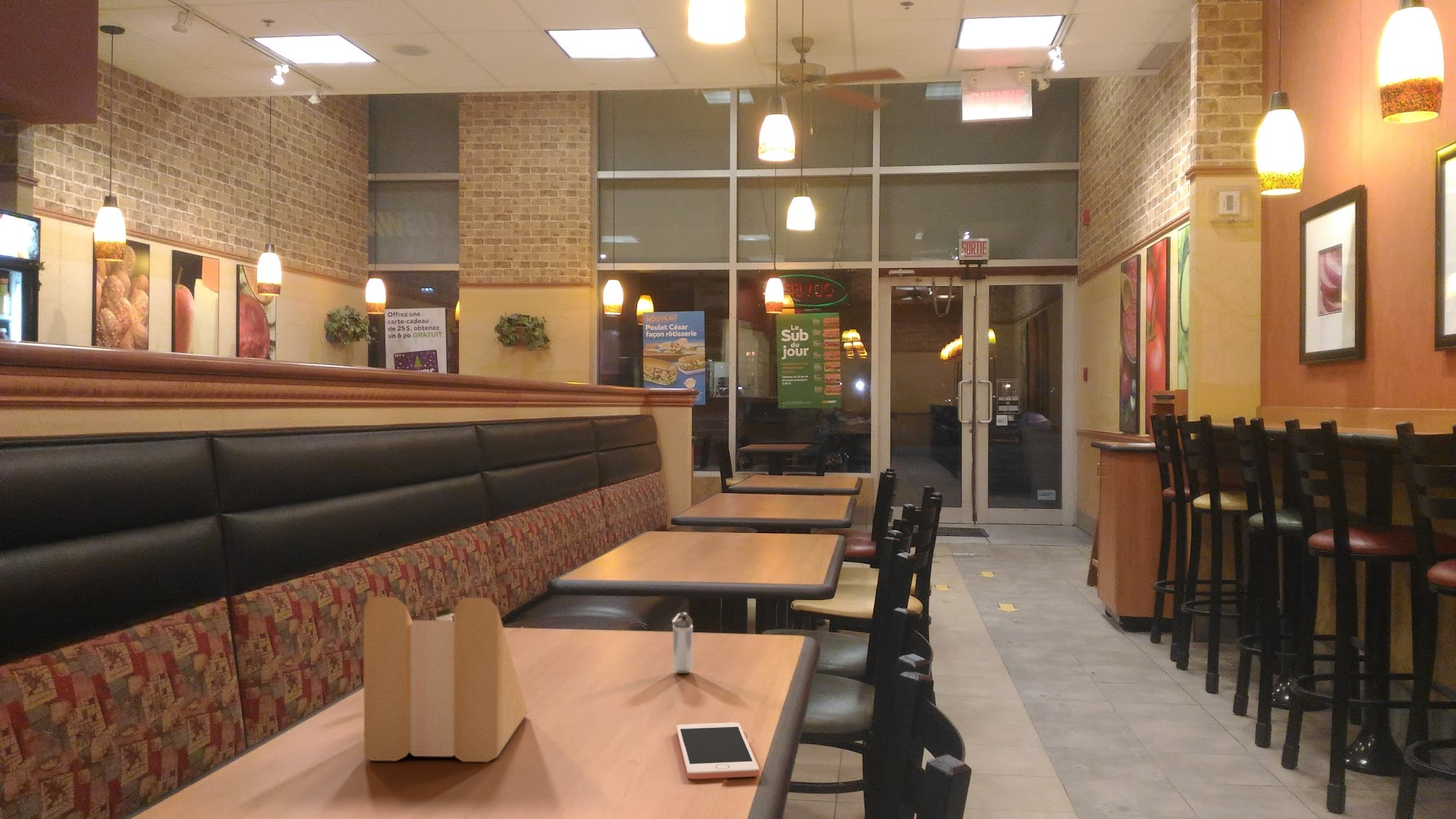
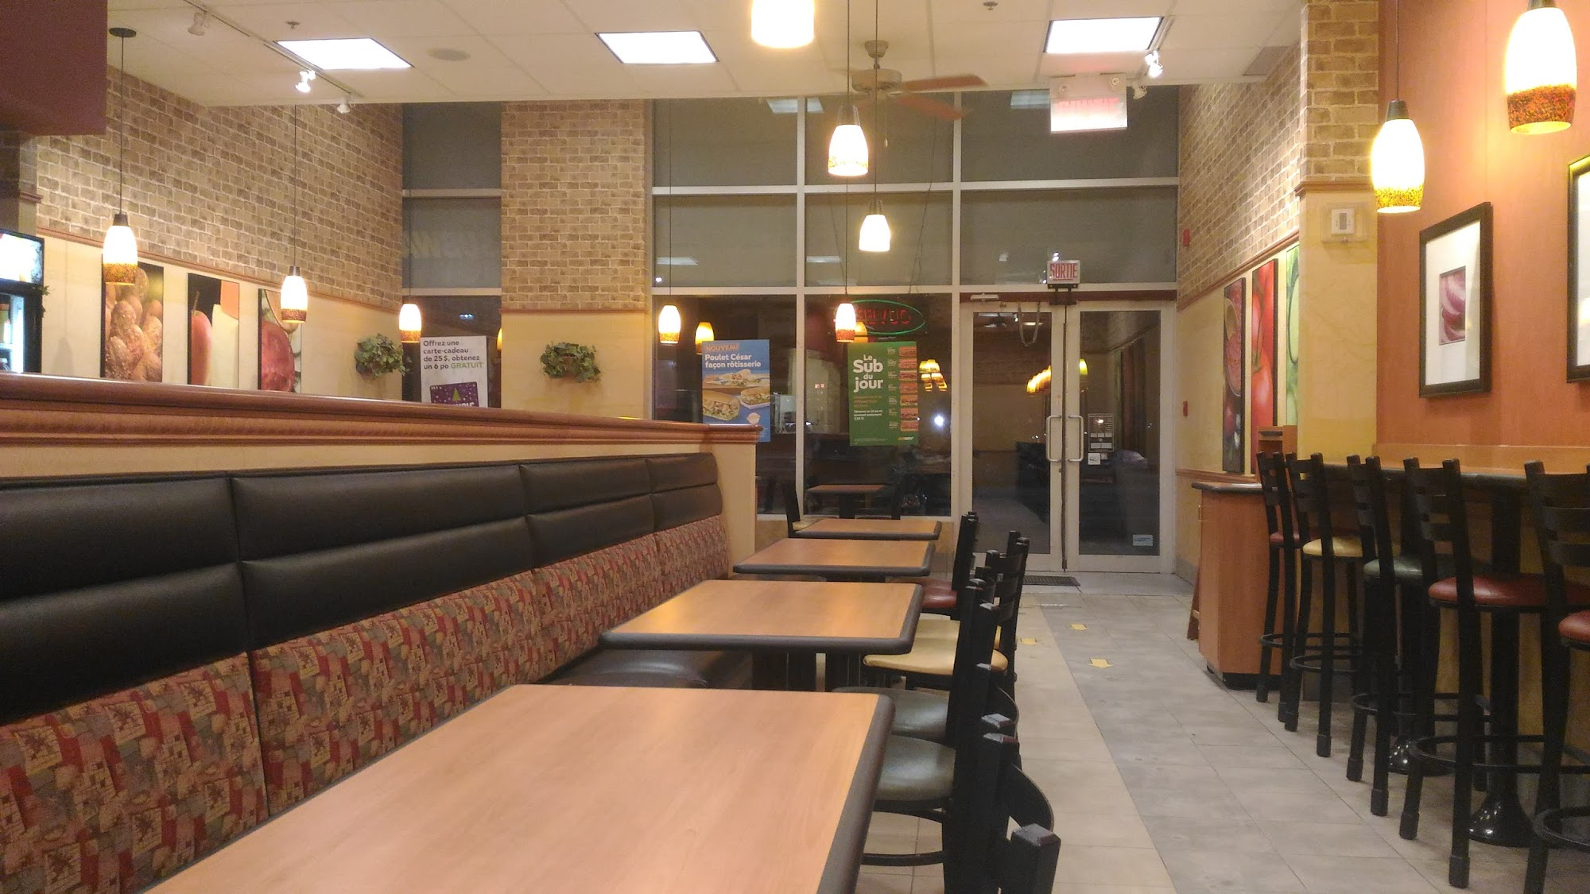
- sandwich [363,596,528,763]
- cell phone [676,722,760,780]
- shaker [671,612,694,674]
- bottle [435,607,454,622]
